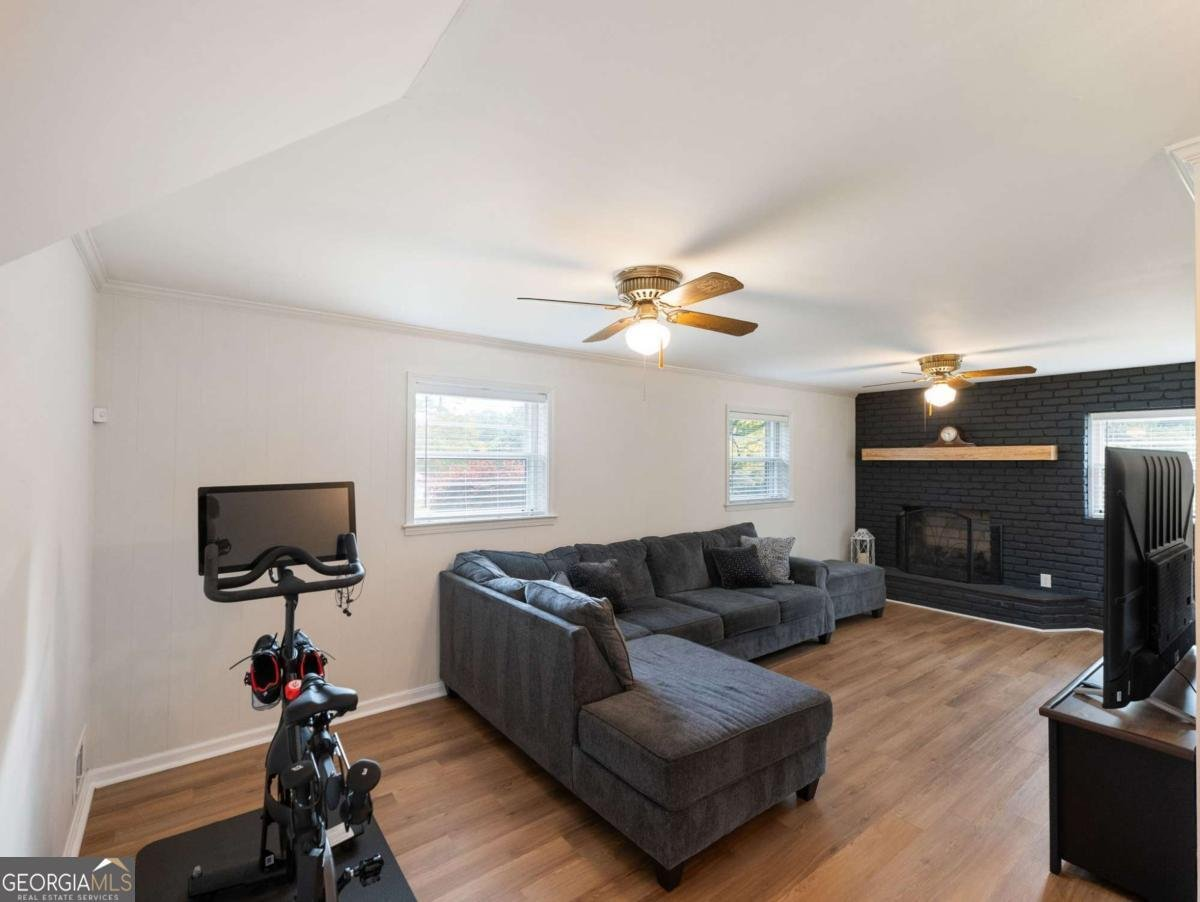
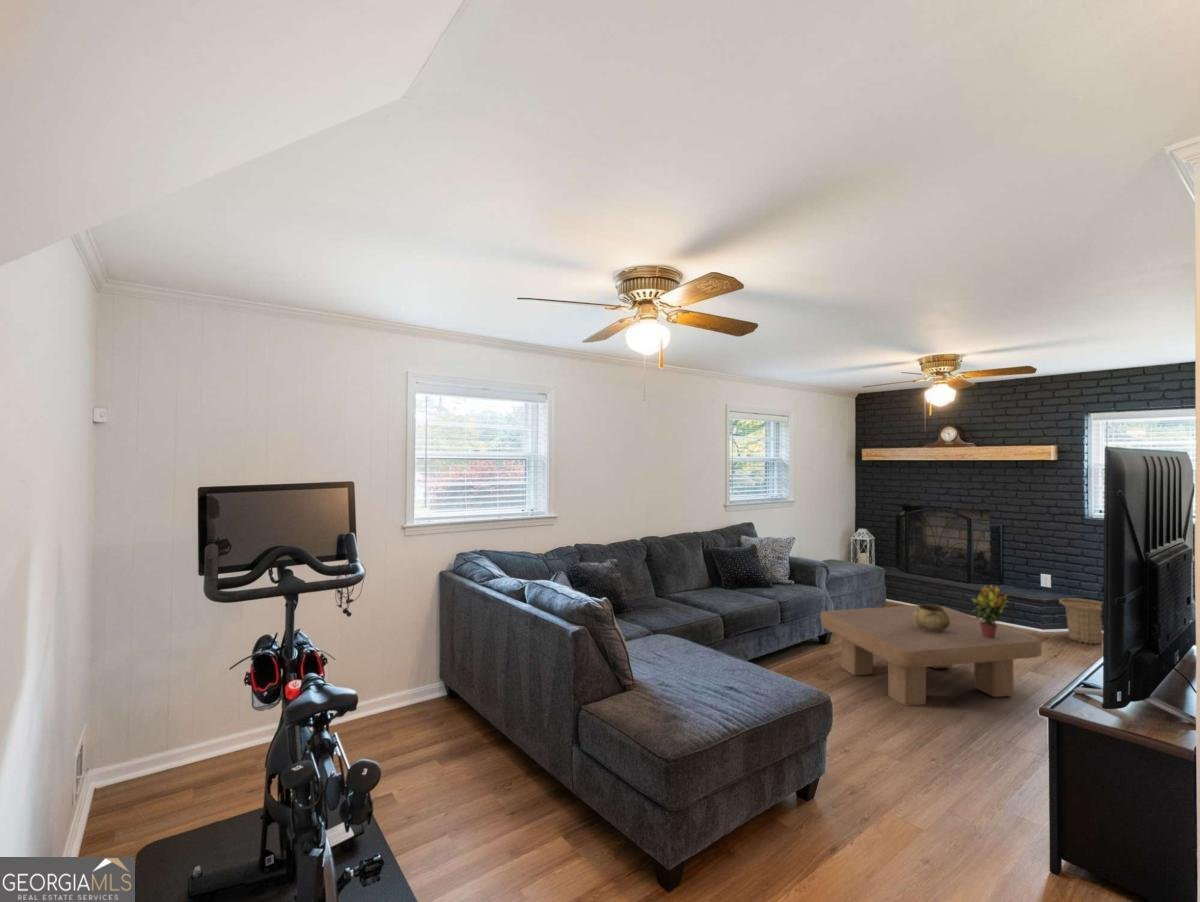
+ decorative bowl [913,603,950,632]
+ coffee table [820,604,1043,707]
+ basket [1058,597,1103,646]
+ potted plant [970,583,1010,638]
